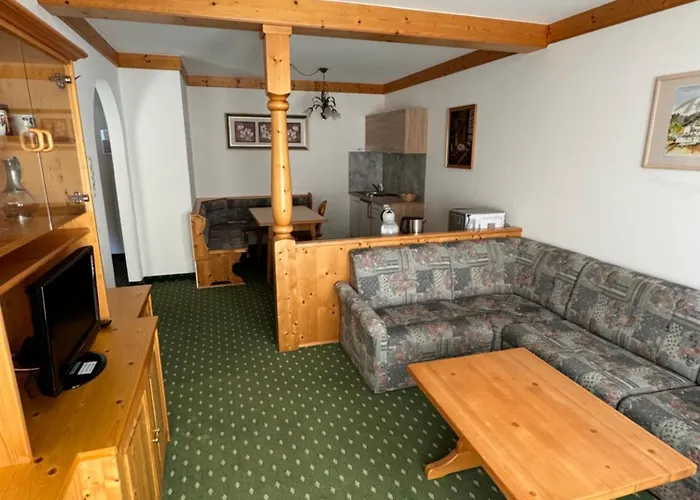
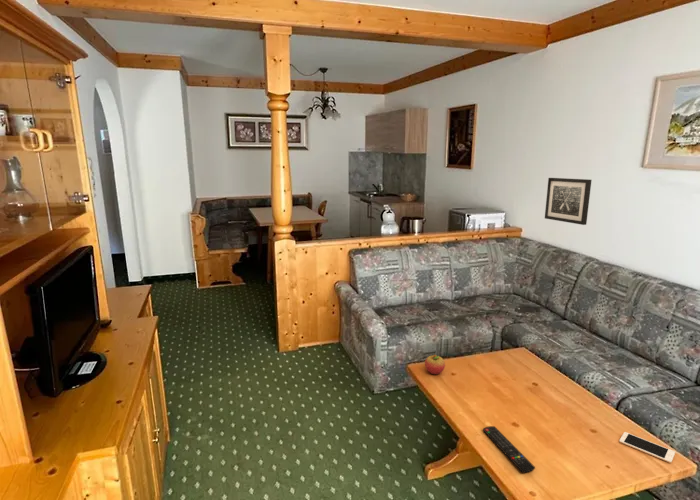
+ fruit [424,354,446,375]
+ remote control [482,425,536,474]
+ wall art [544,177,593,226]
+ cell phone [618,431,676,464]
